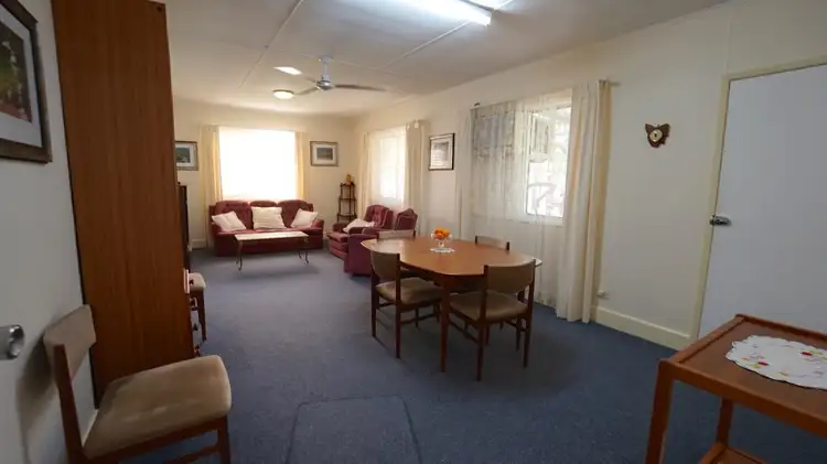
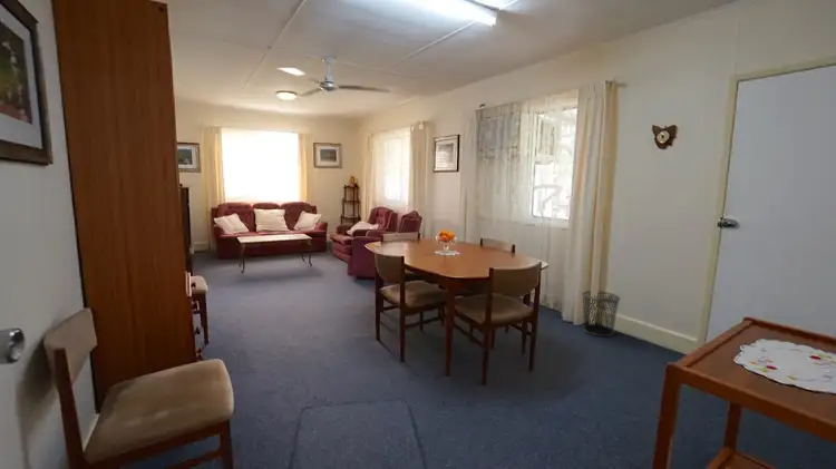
+ waste bin [581,290,621,338]
